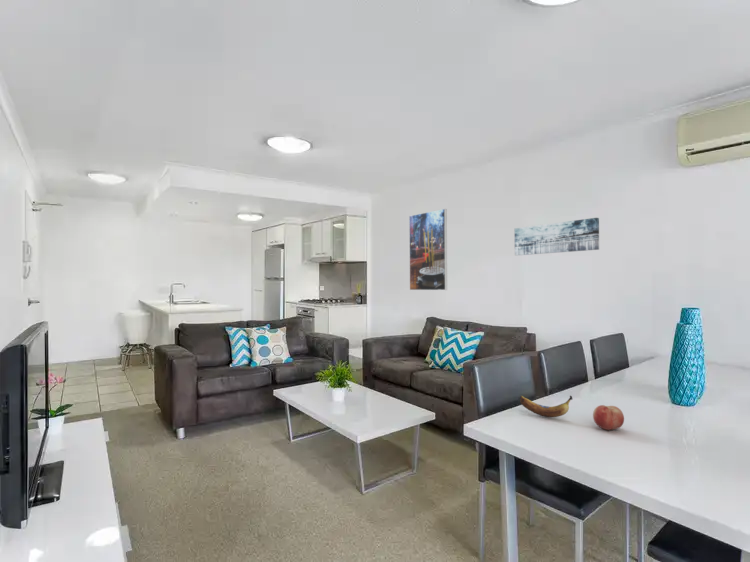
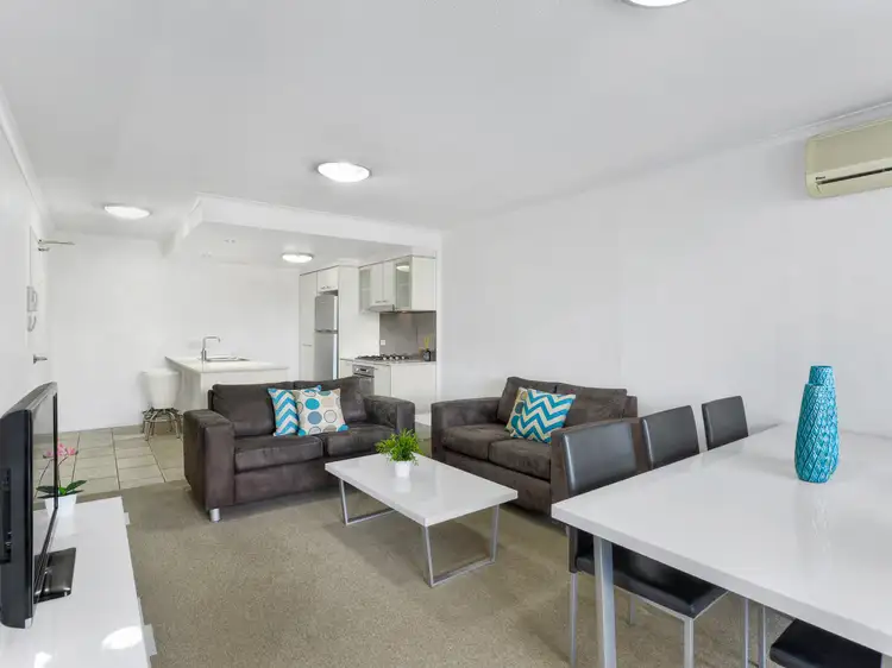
- banana [519,395,574,418]
- wall art [514,217,600,256]
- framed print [408,208,448,291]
- fruit [592,404,625,431]
